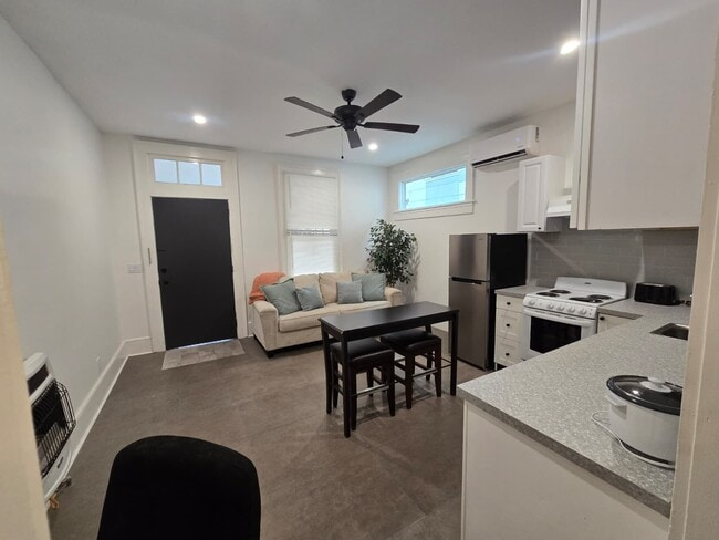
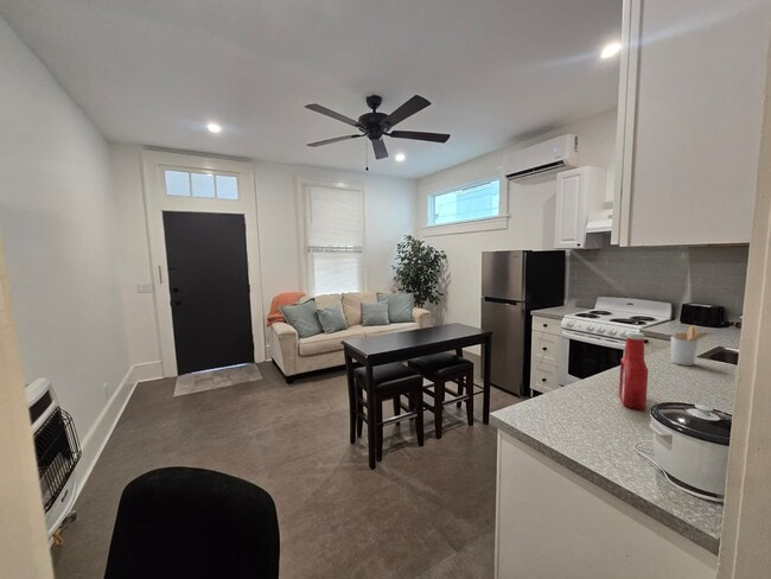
+ soap bottle [618,331,649,411]
+ utensil holder [670,324,714,367]
